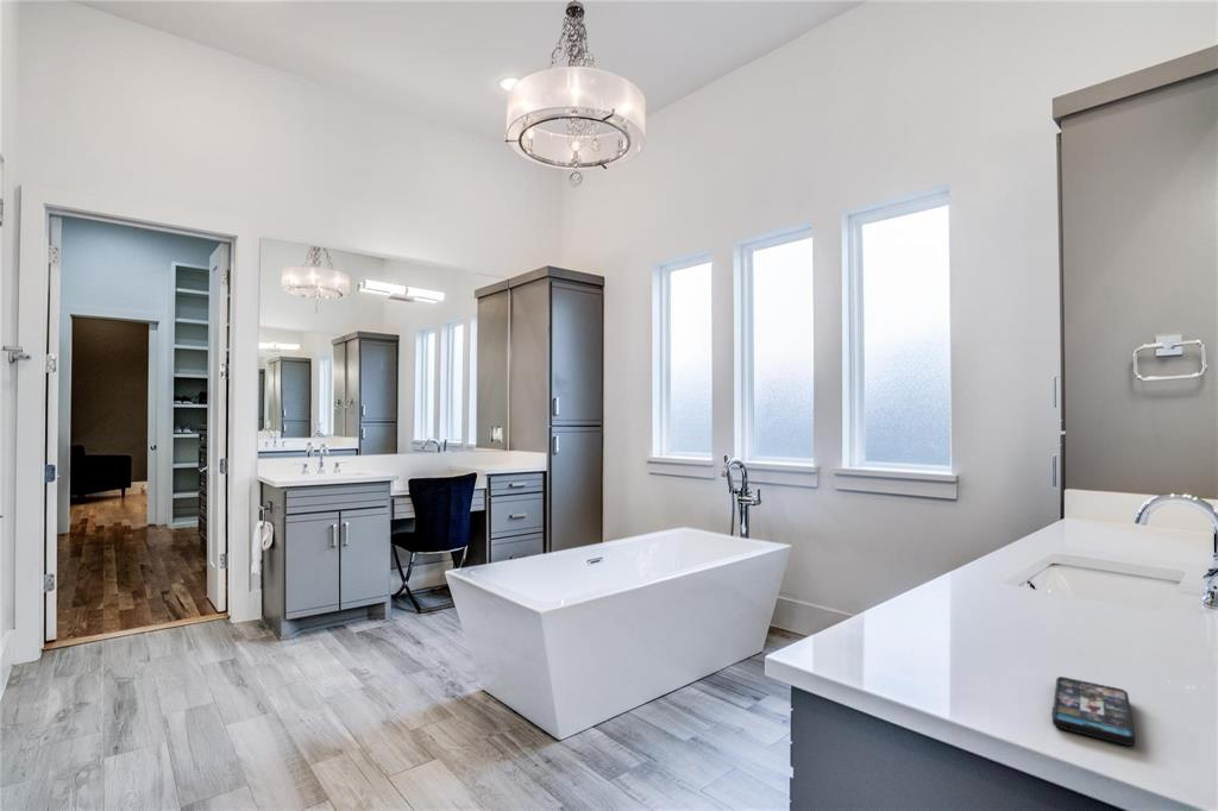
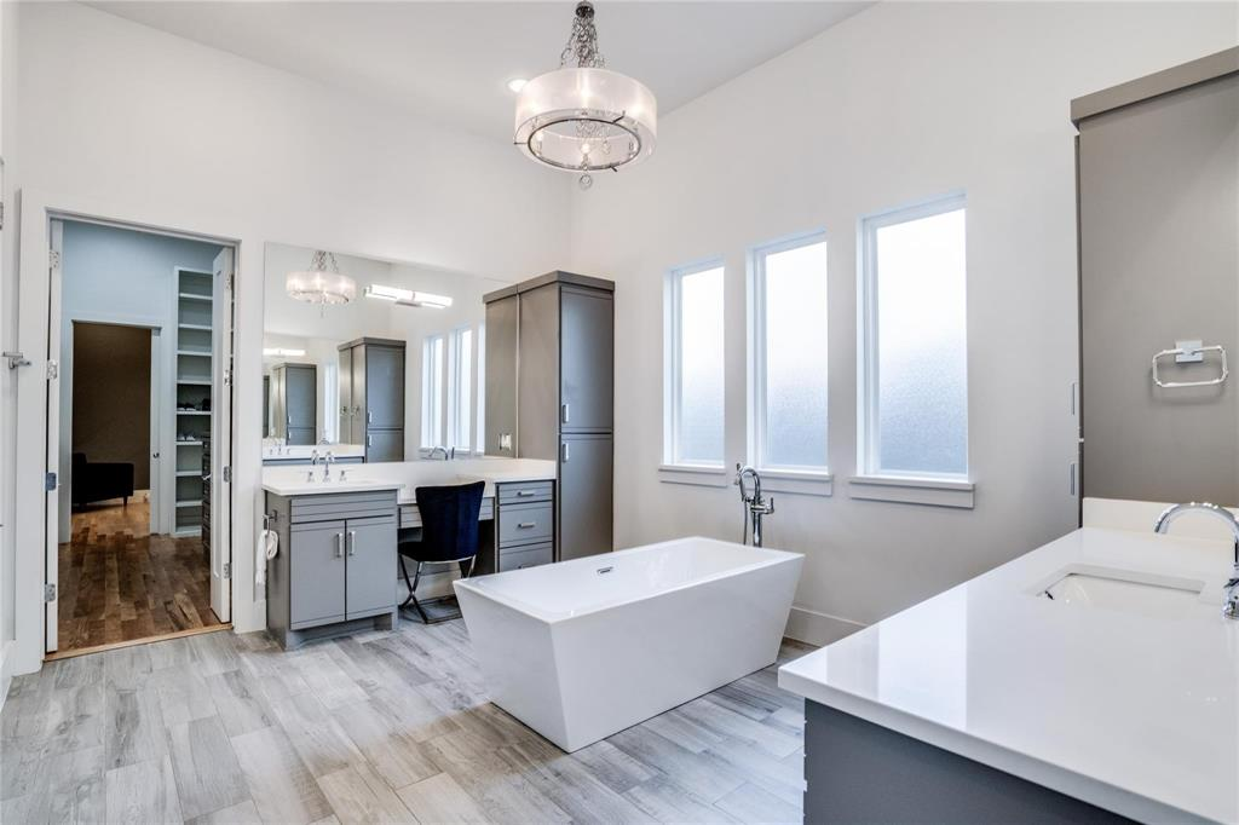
- smartphone [1050,675,1136,747]
